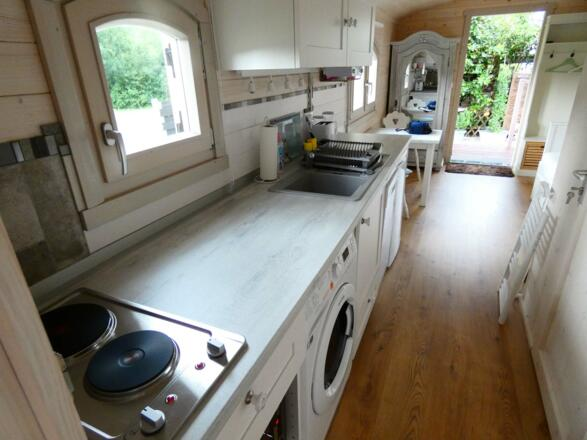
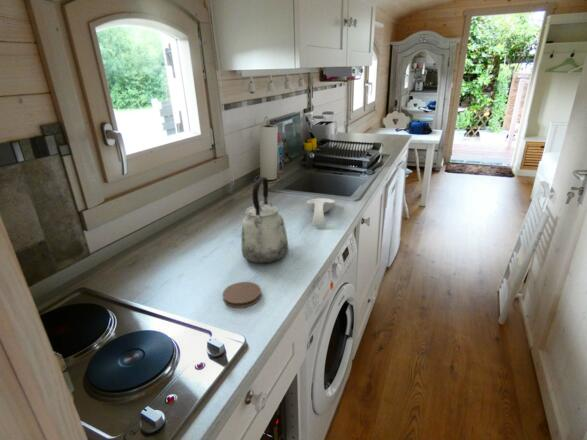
+ spoon rest [306,197,336,227]
+ kettle [241,176,290,264]
+ coaster [222,281,262,309]
